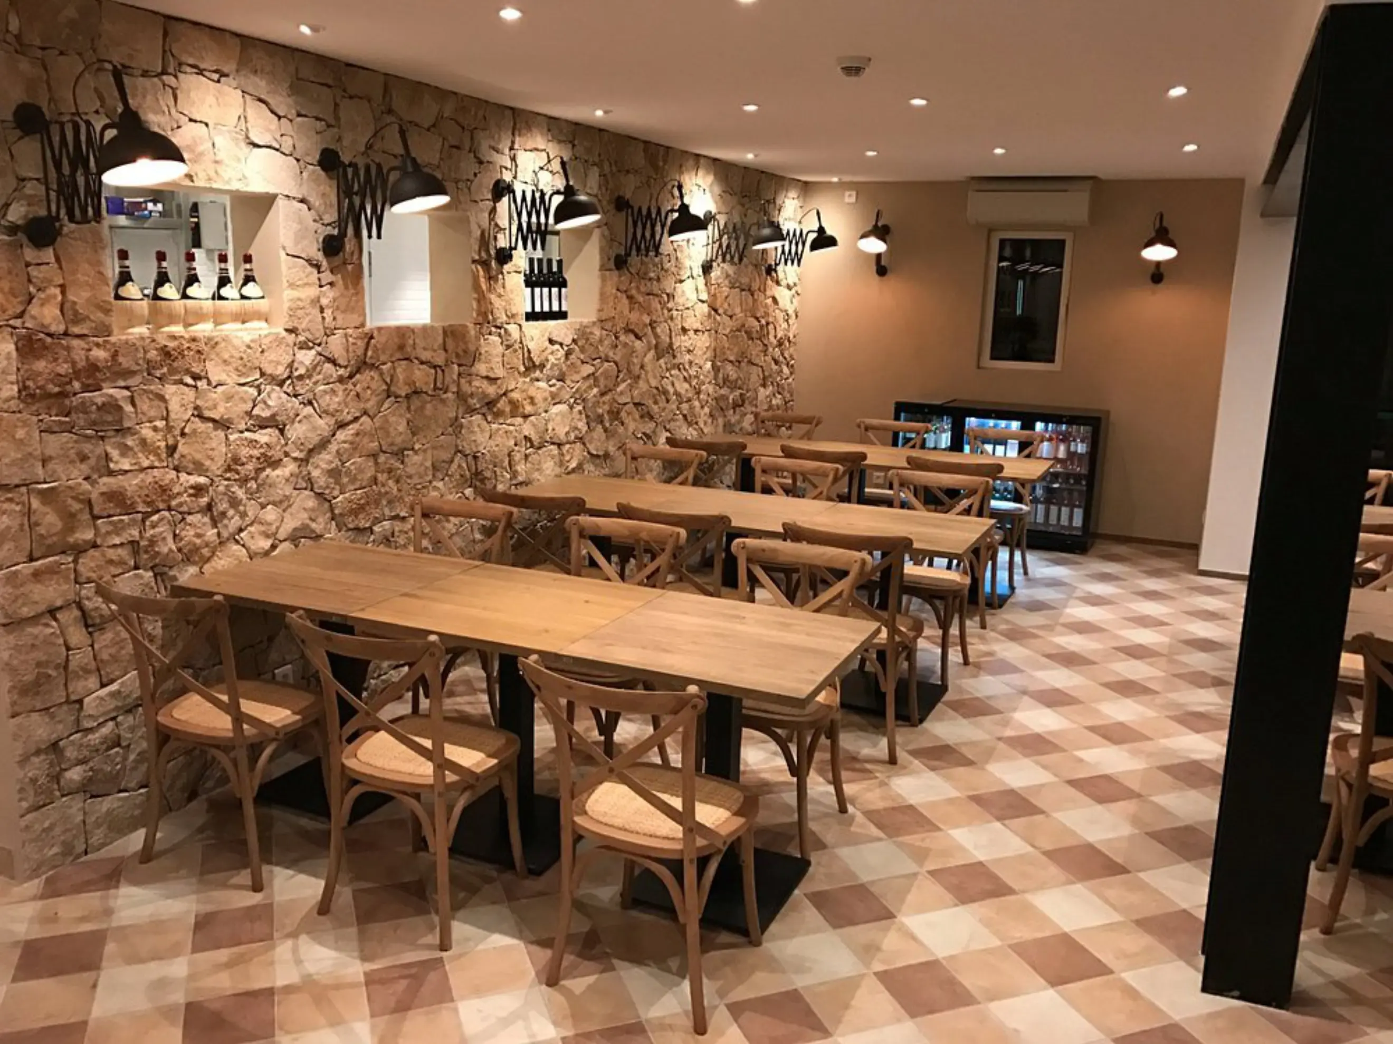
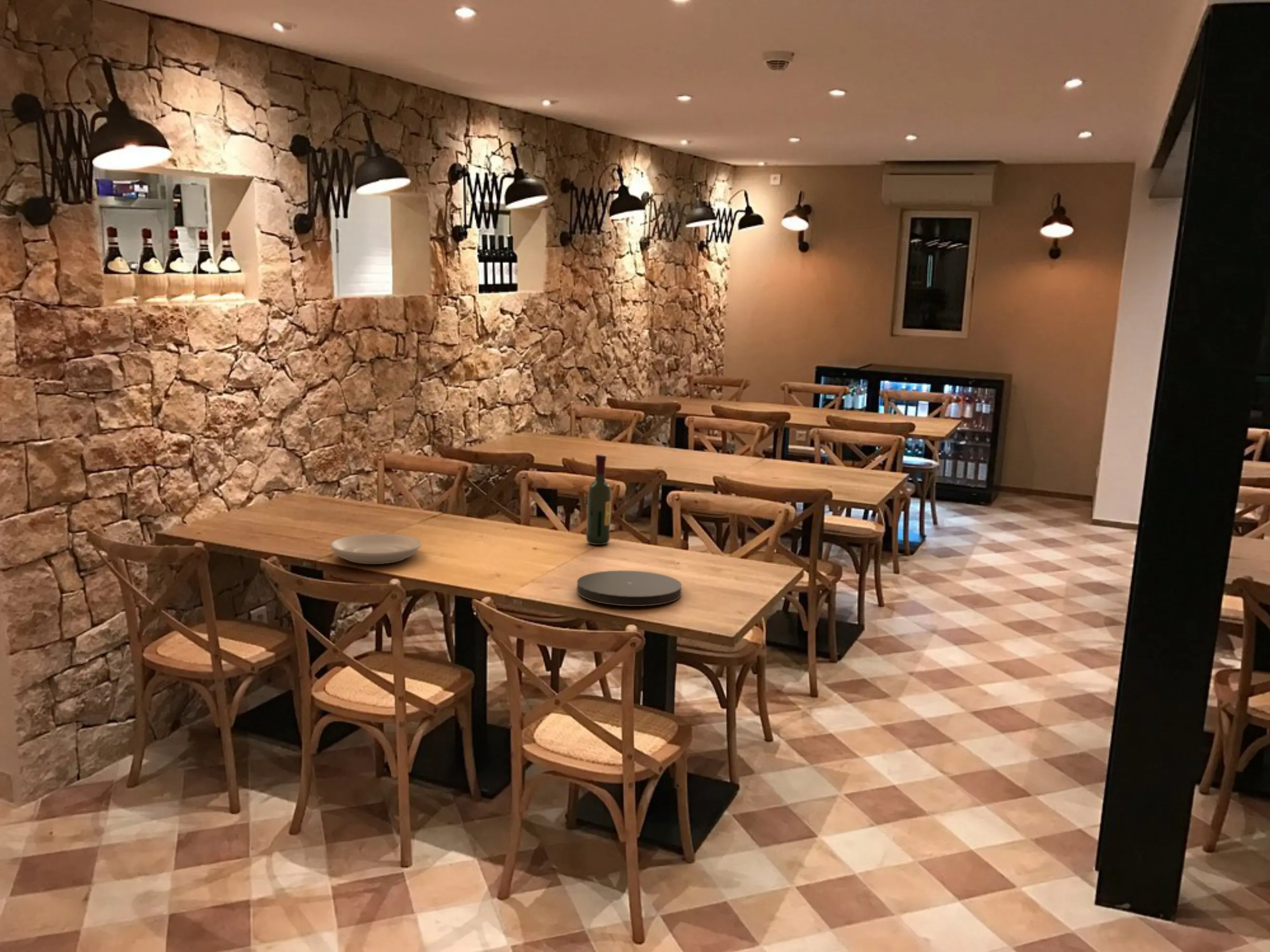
+ plate [576,570,683,607]
+ wine bottle [585,454,612,545]
+ plate [329,534,422,564]
